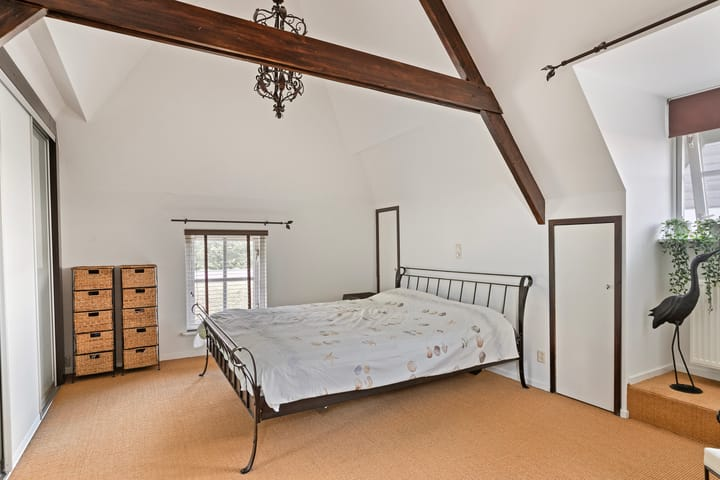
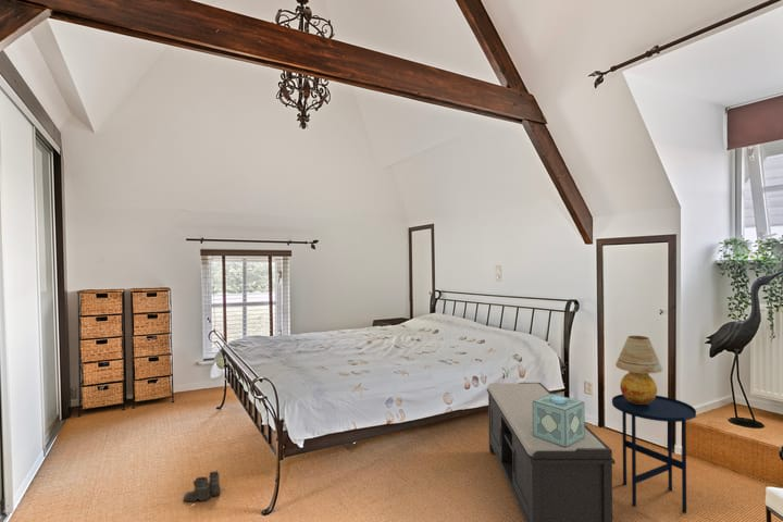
+ bench [486,382,617,522]
+ table lamp [614,335,663,405]
+ decorative box [533,393,586,447]
+ side table [611,394,697,514]
+ boots [183,470,224,502]
